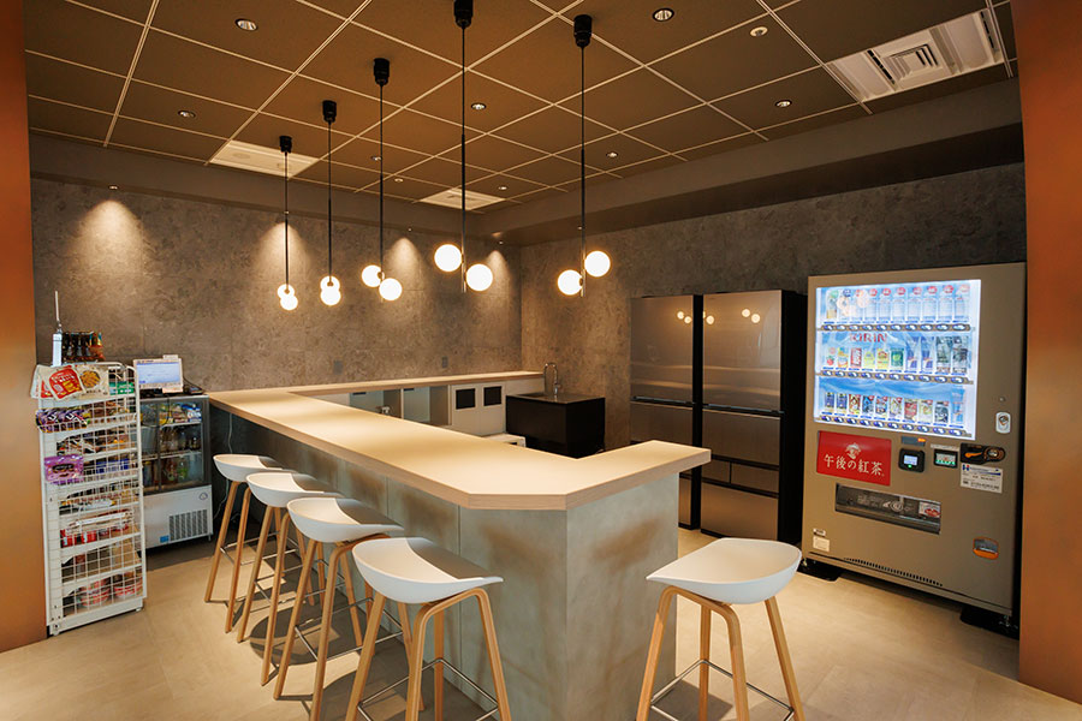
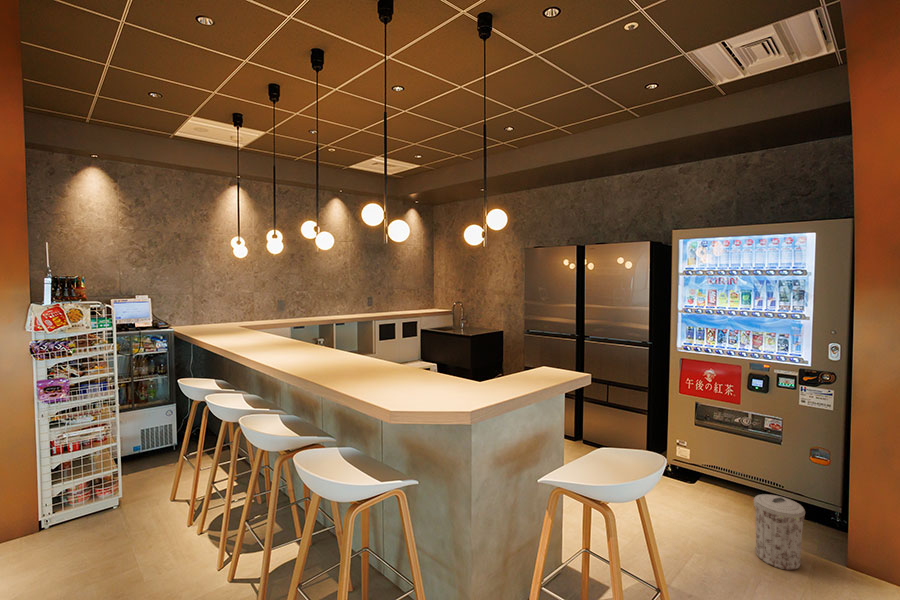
+ trash can [753,493,806,571]
